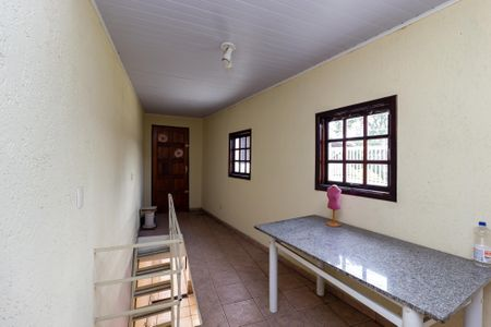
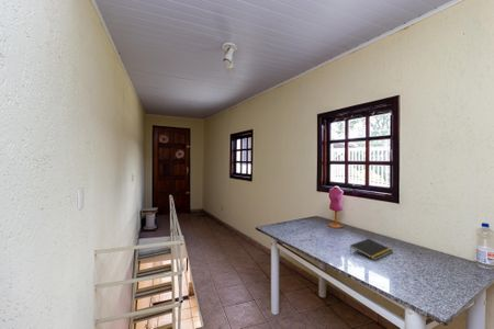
+ notepad [349,238,394,261]
